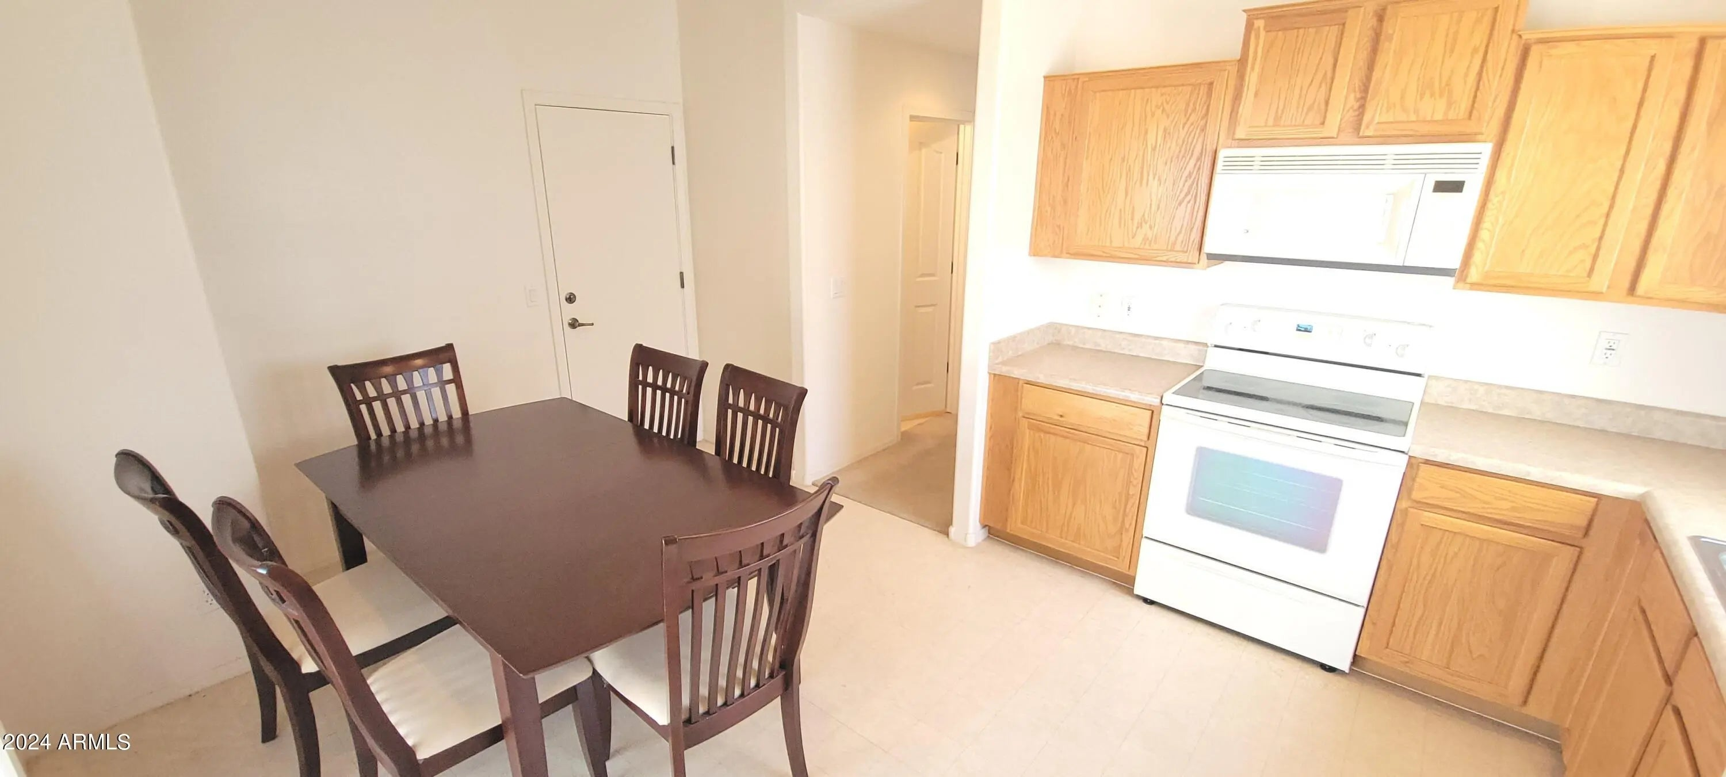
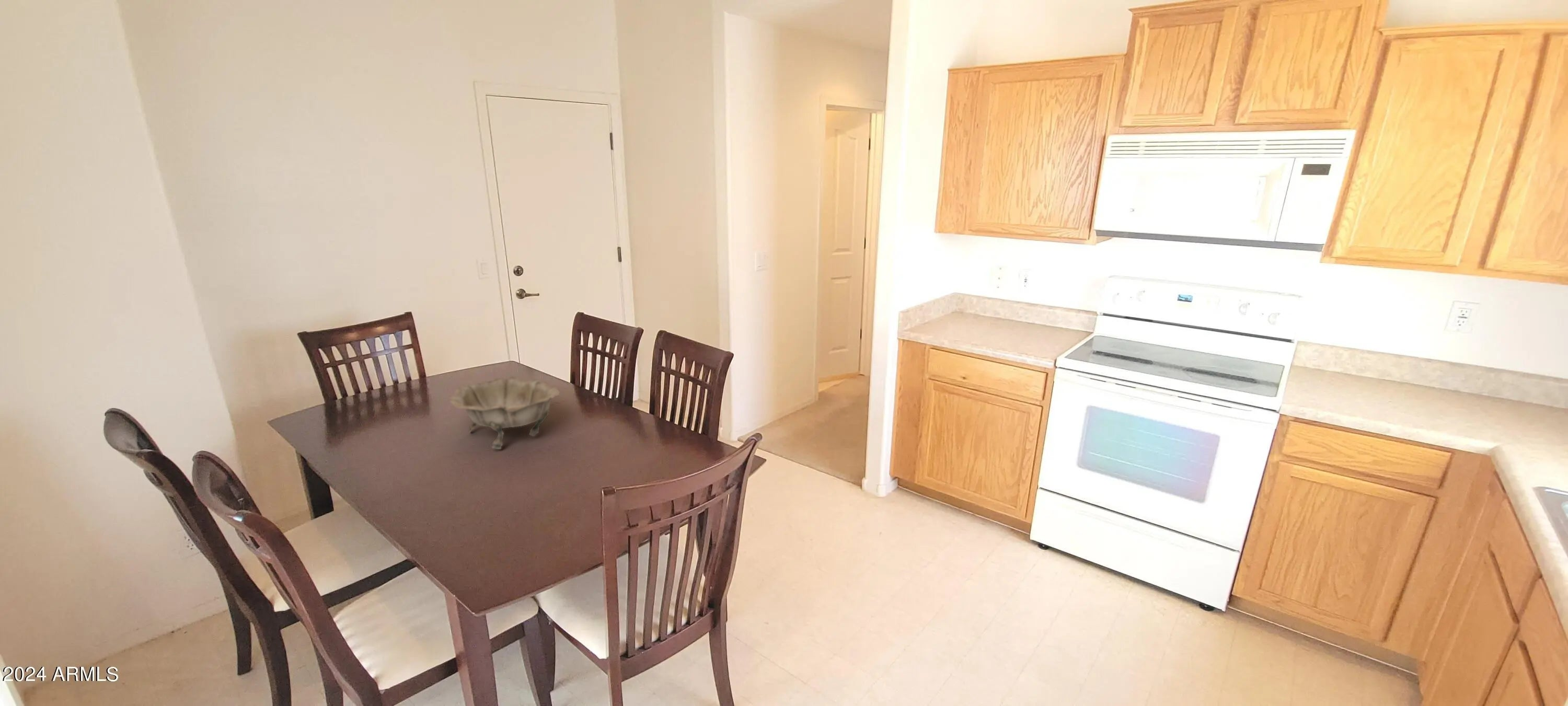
+ decorative bowl [449,376,560,450]
